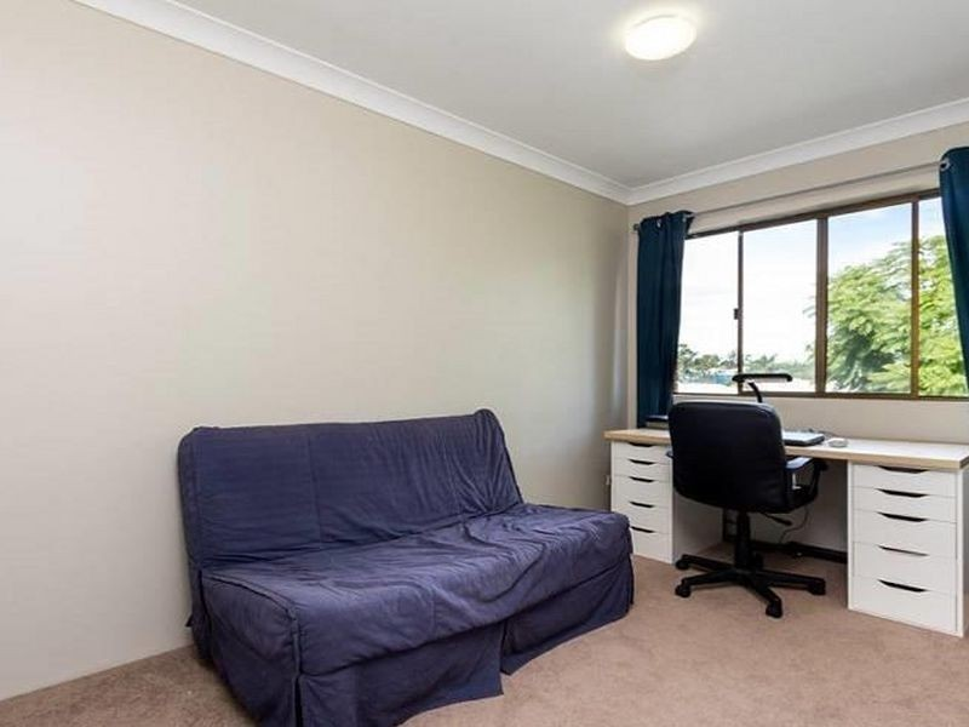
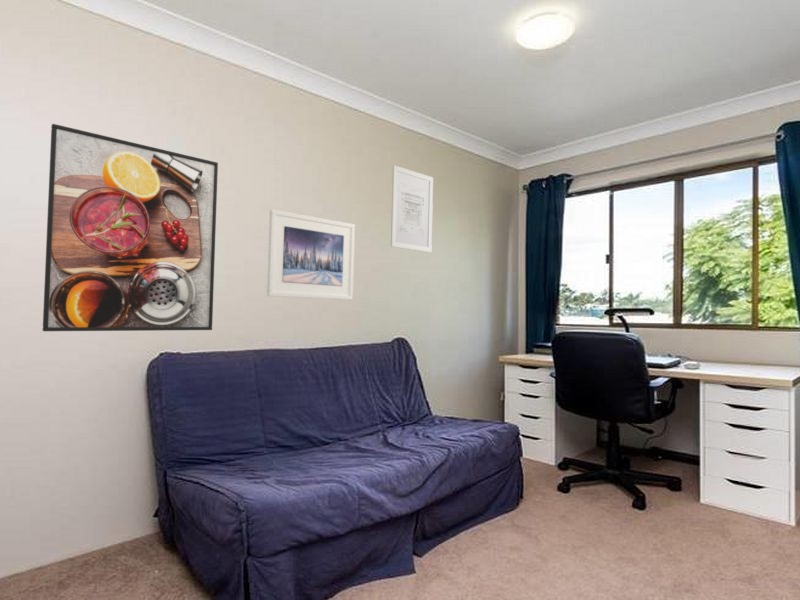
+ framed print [42,123,219,332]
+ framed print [266,208,356,301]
+ wall art [390,164,434,253]
